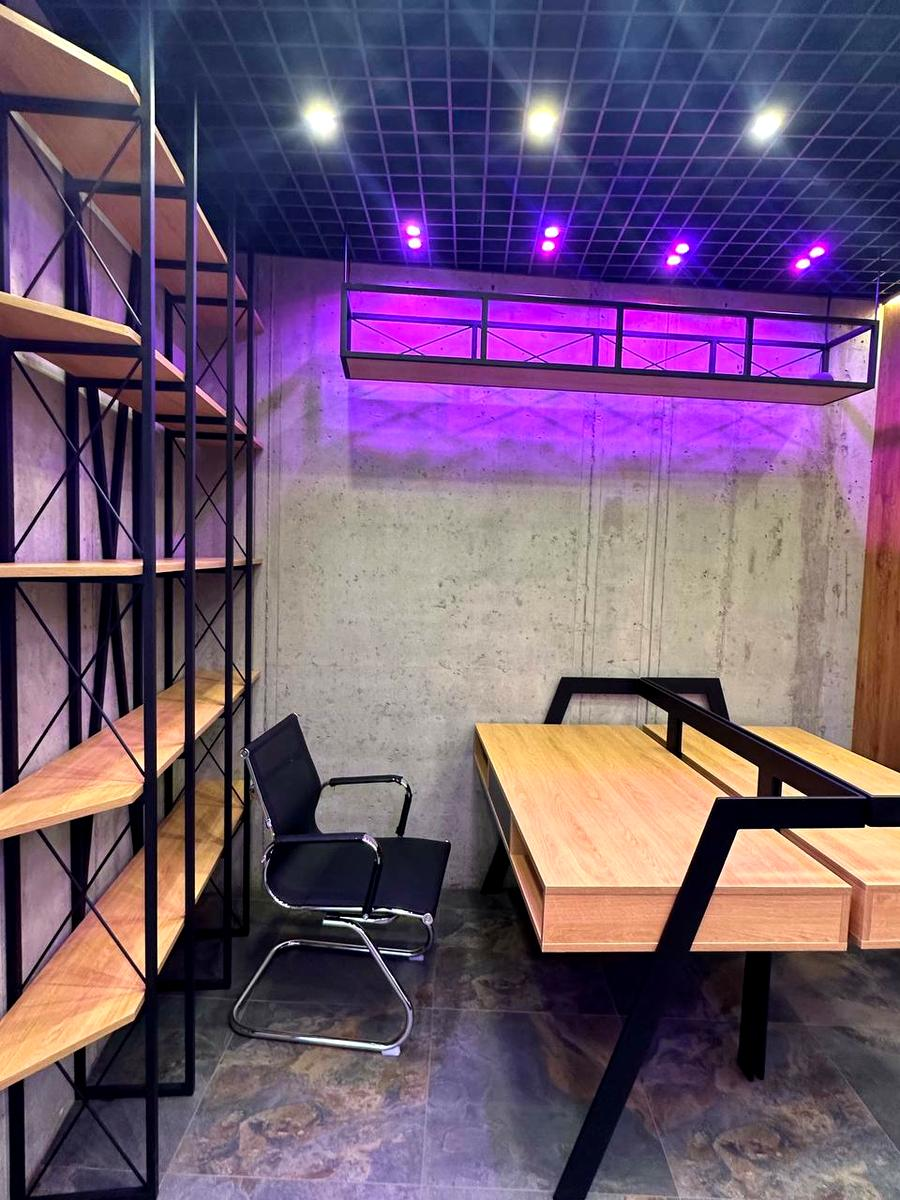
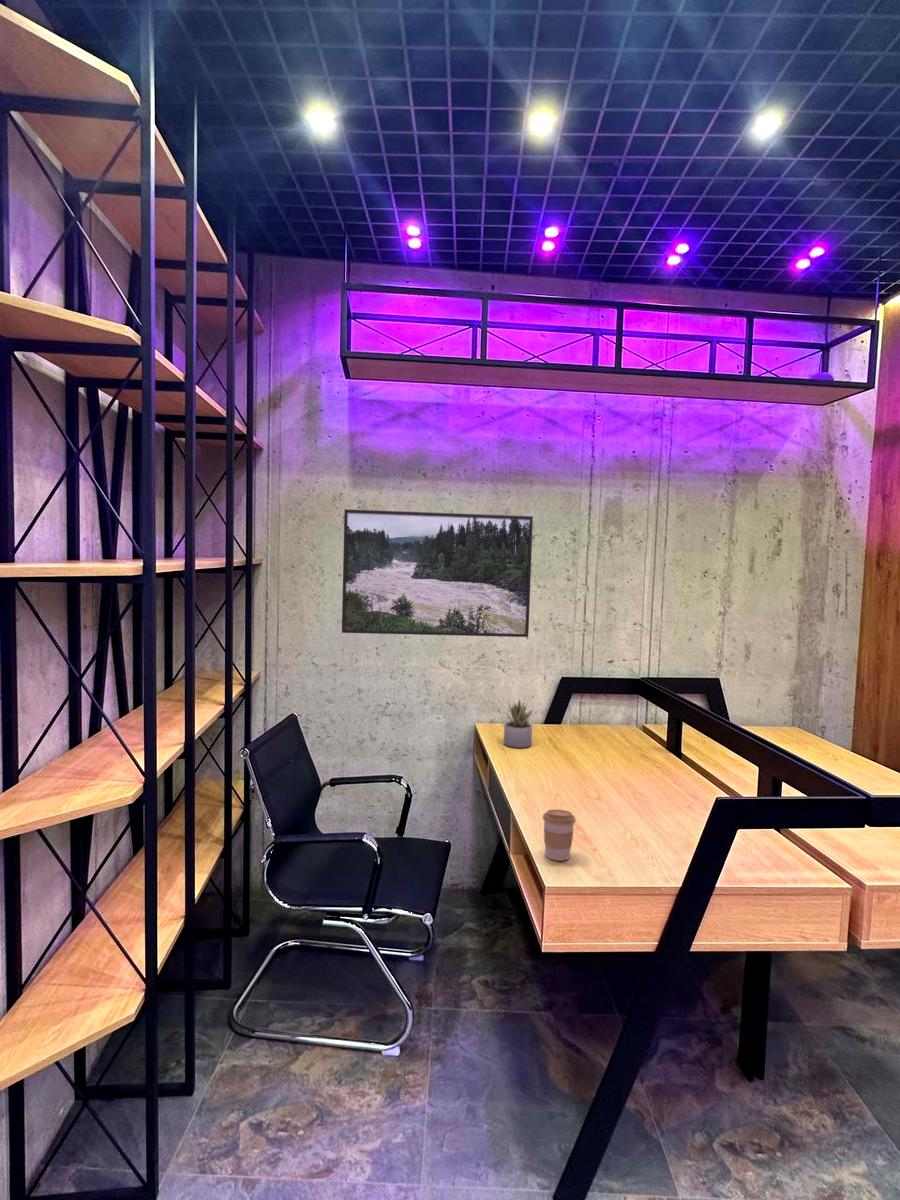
+ succulent plant [503,698,534,749]
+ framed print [341,508,534,638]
+ coffee cup [542,809,577,862]
